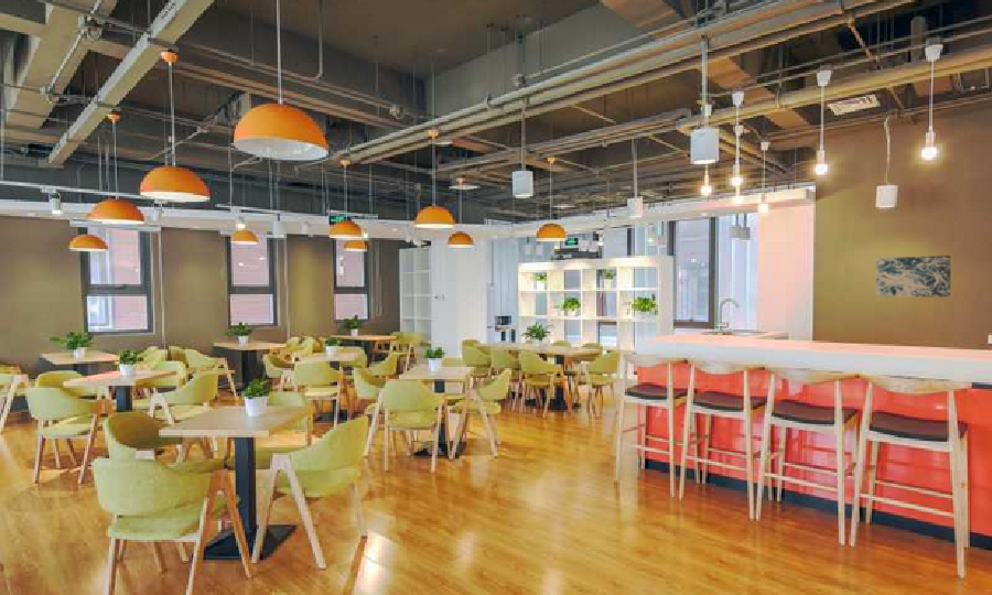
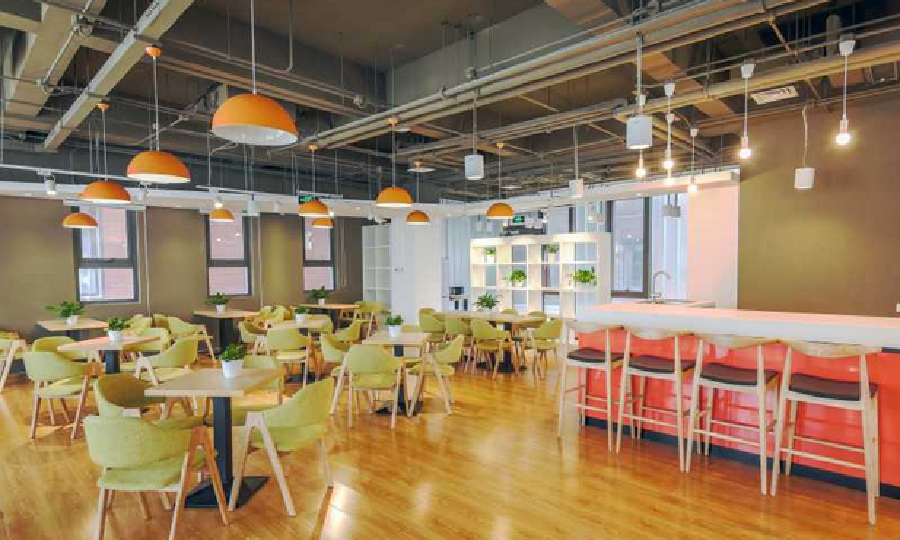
- wall art [875,255,951,299]
